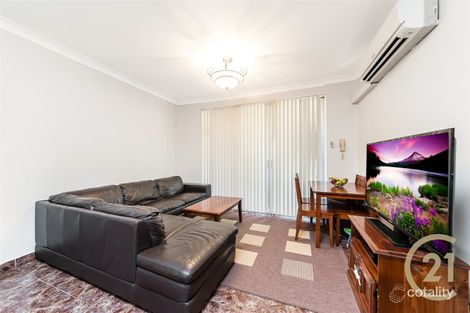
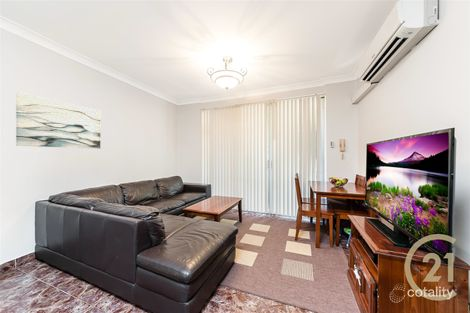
+ wall art [15,91,101,149]
